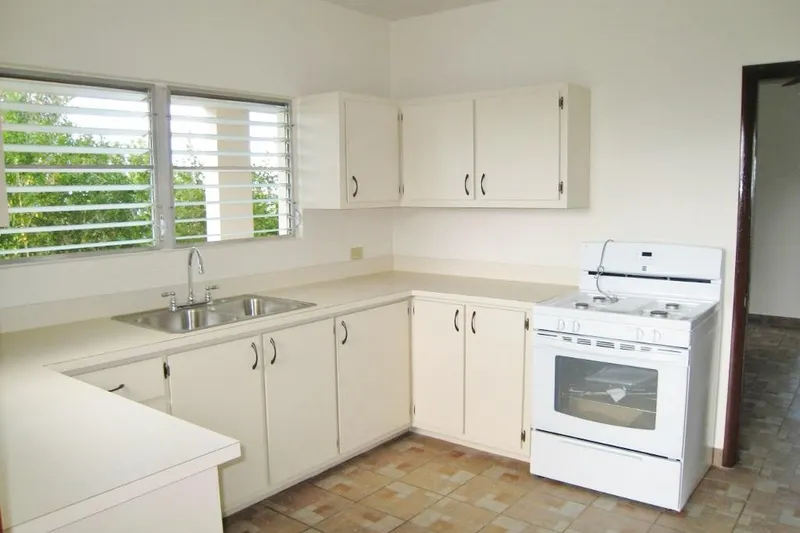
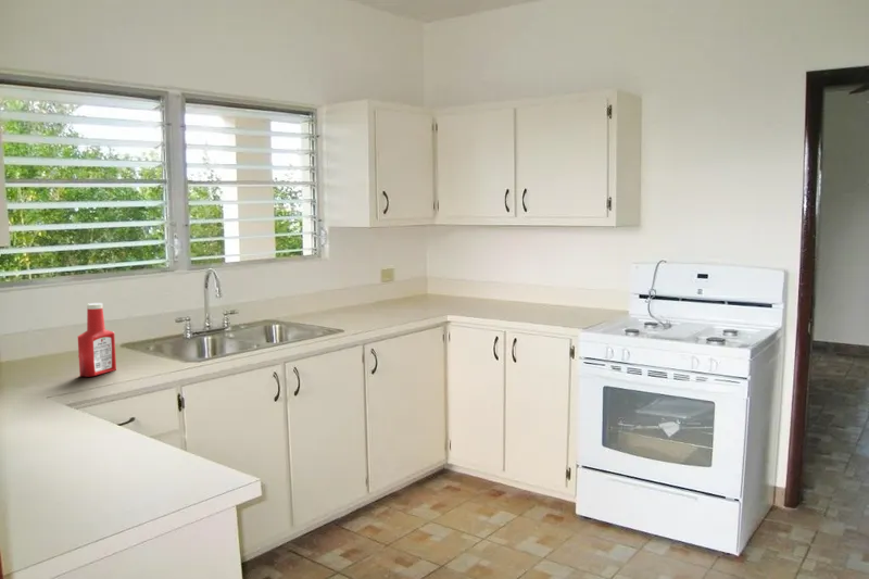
+ soap bottle [77,302,117,378]
